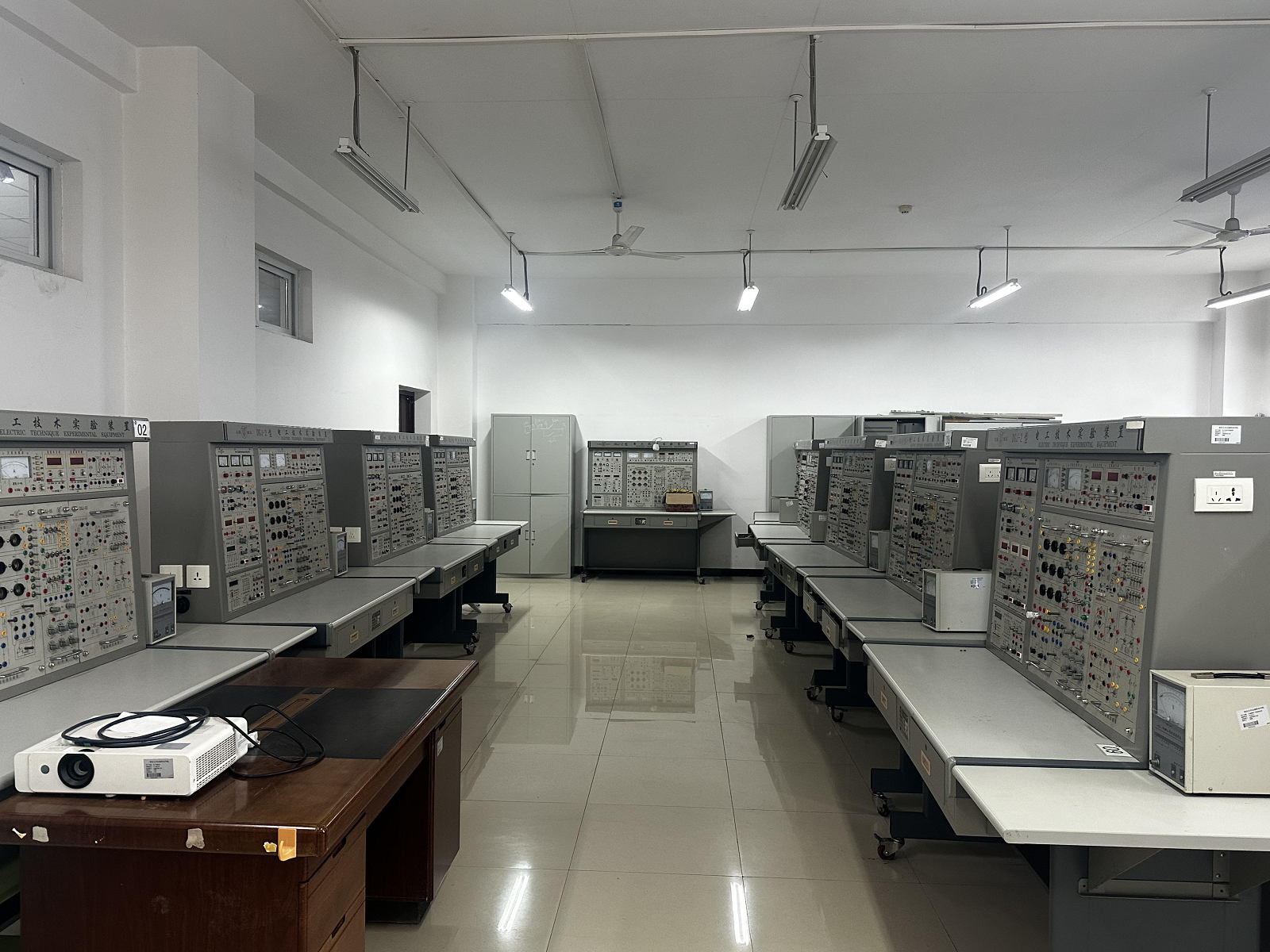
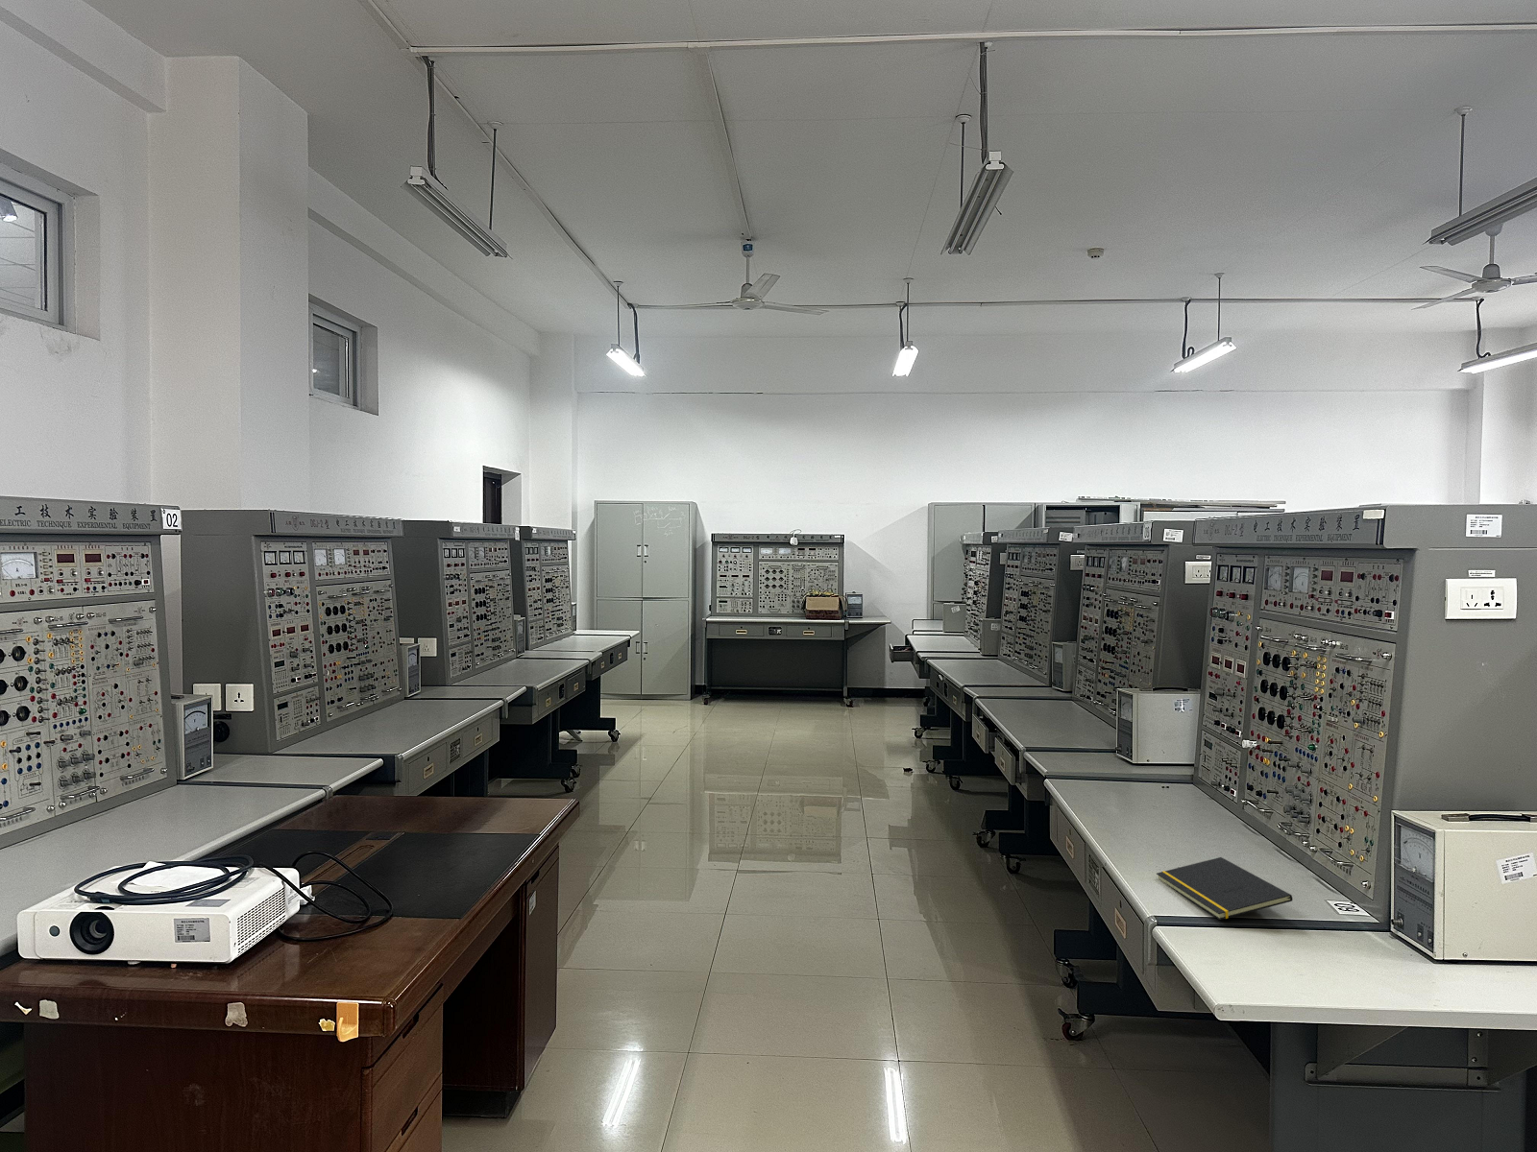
+ notepad [1156,857,1293,921]
